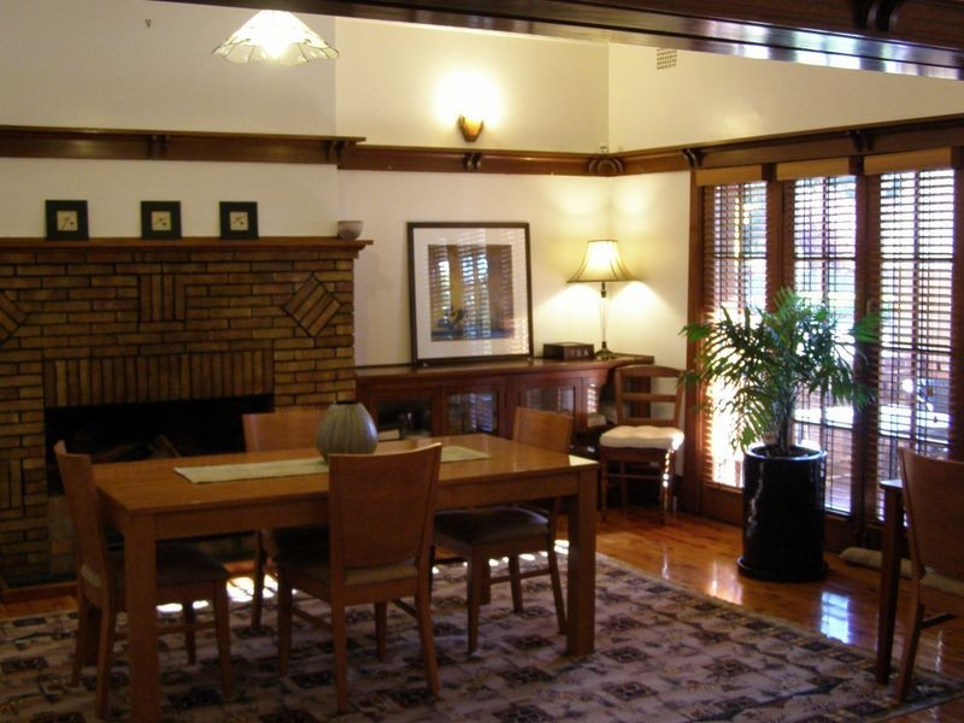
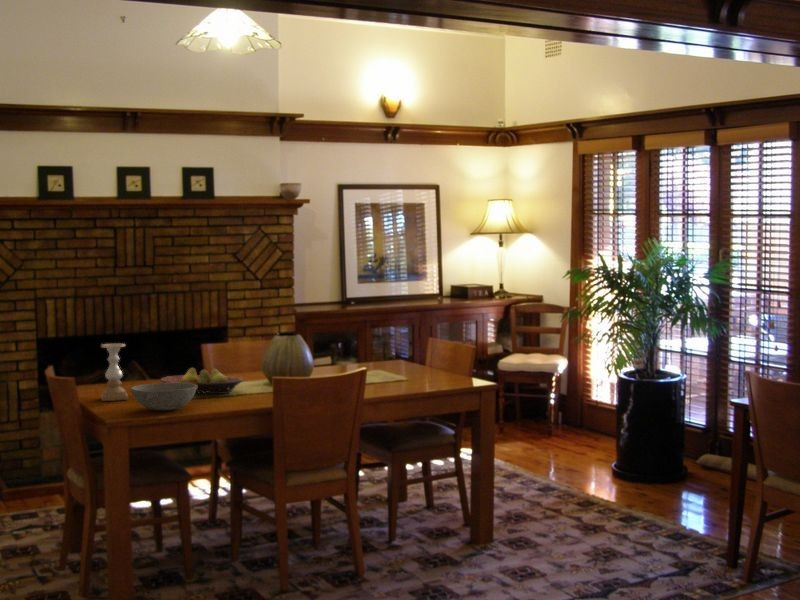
+ fruit bowl [160,367,244,395]
+ bowl [130,382,197,411]
+ candle holder [100,342,129,402]
